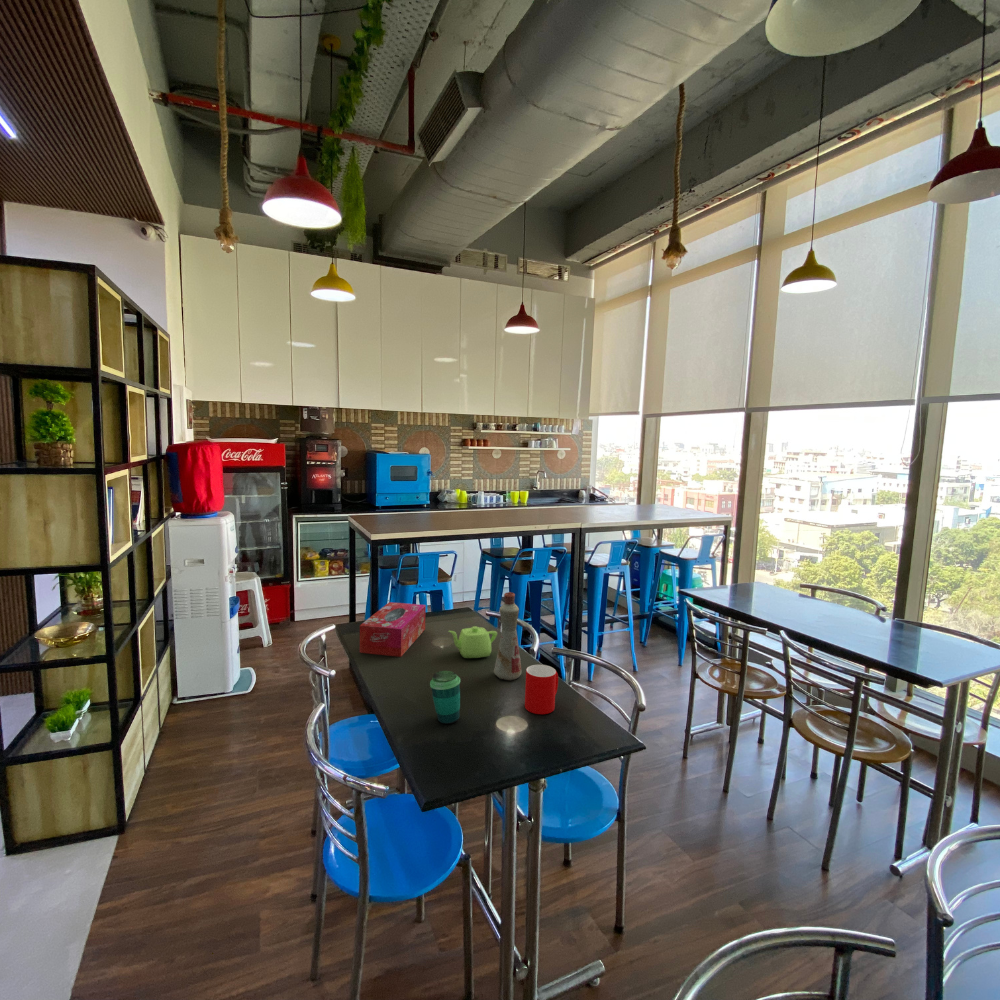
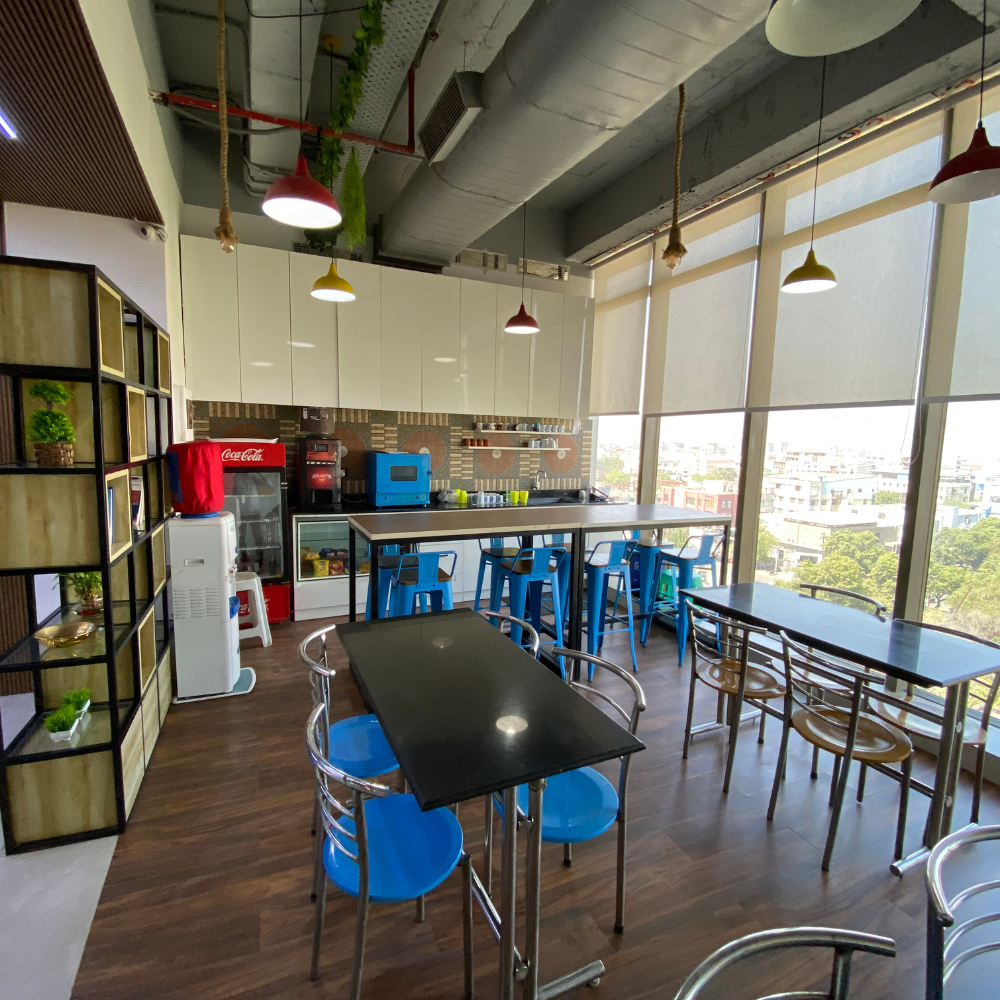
- bottle [493,591,522,681]
- cup [524,664,559,715]
- cup [429,670,461,725]
- teapot [448,625,498,659]
- tissue box [359,601,427,658]
